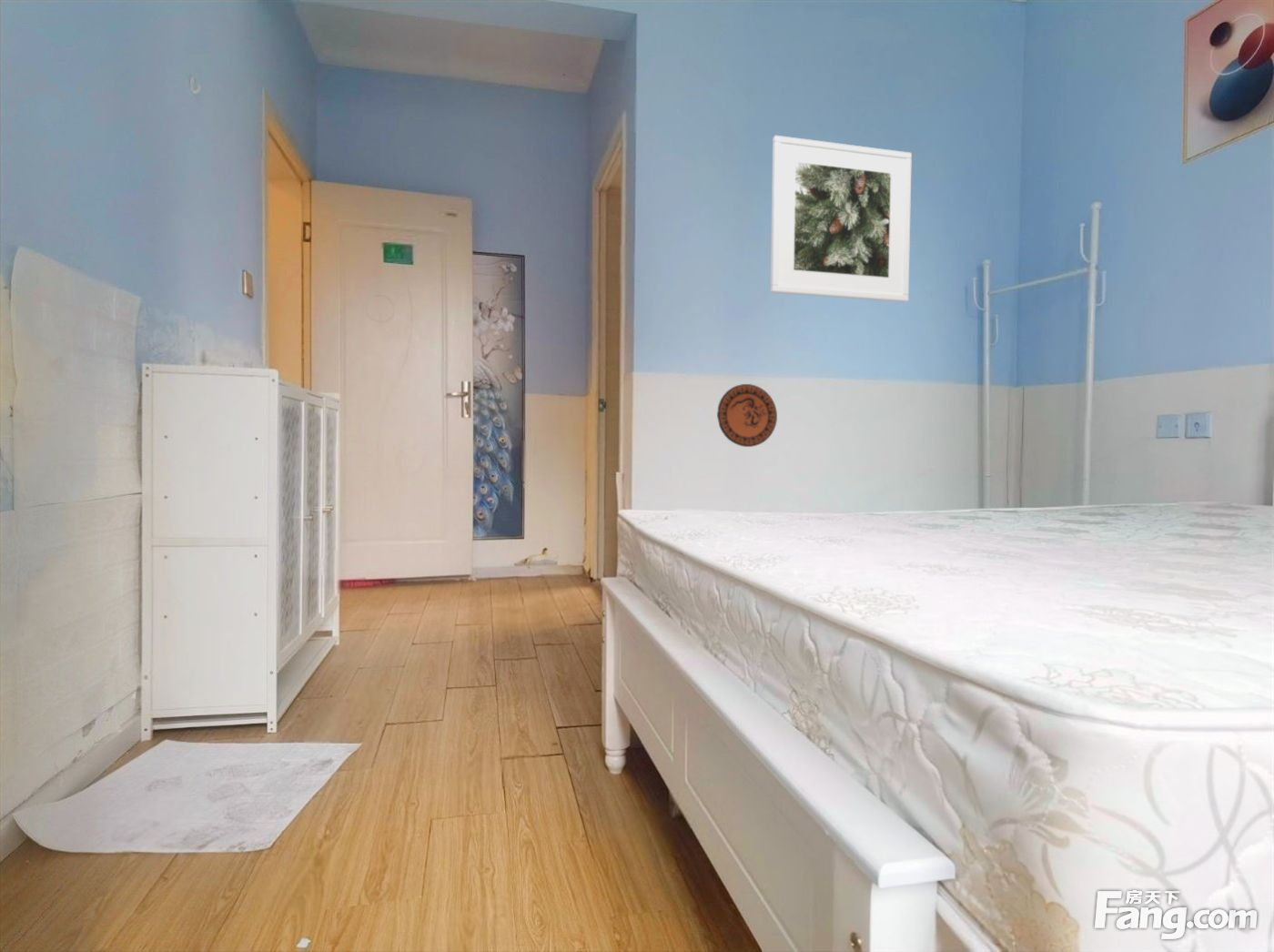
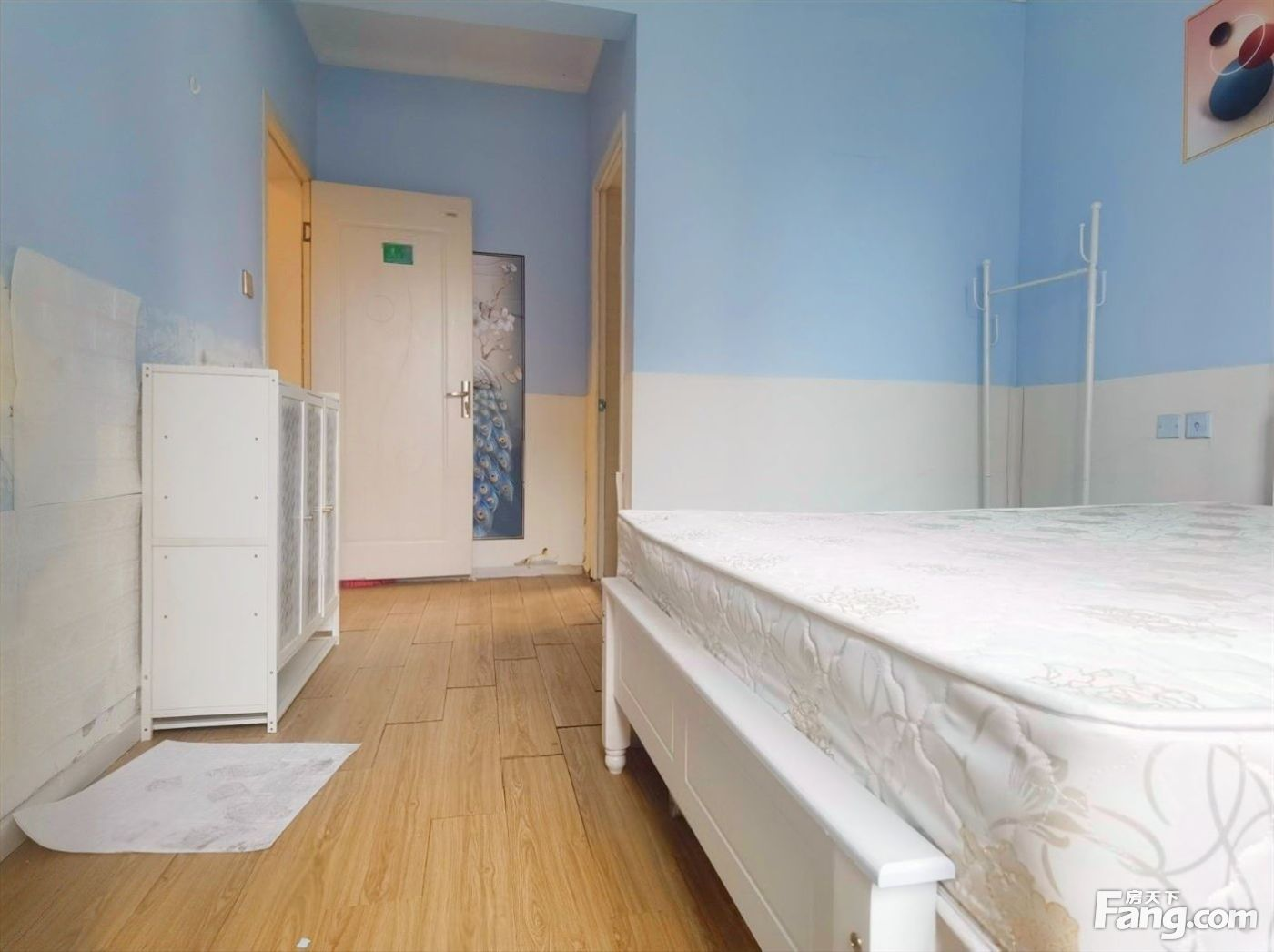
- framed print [770,135,913,303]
- decorative plate [716,383,778,448]
